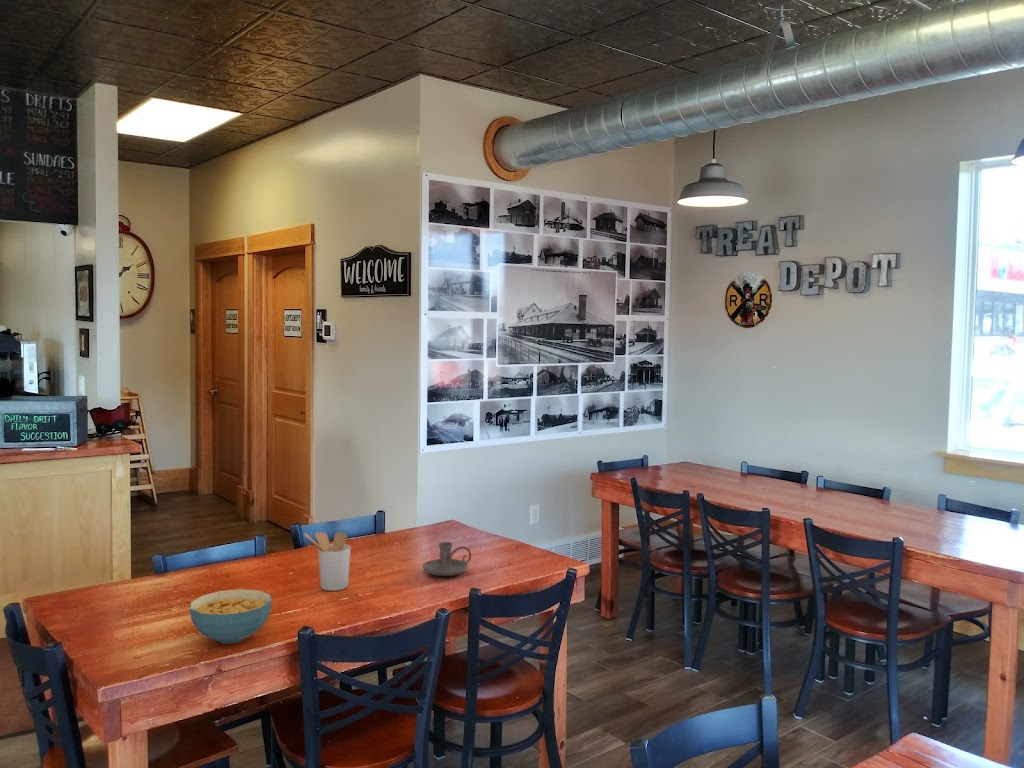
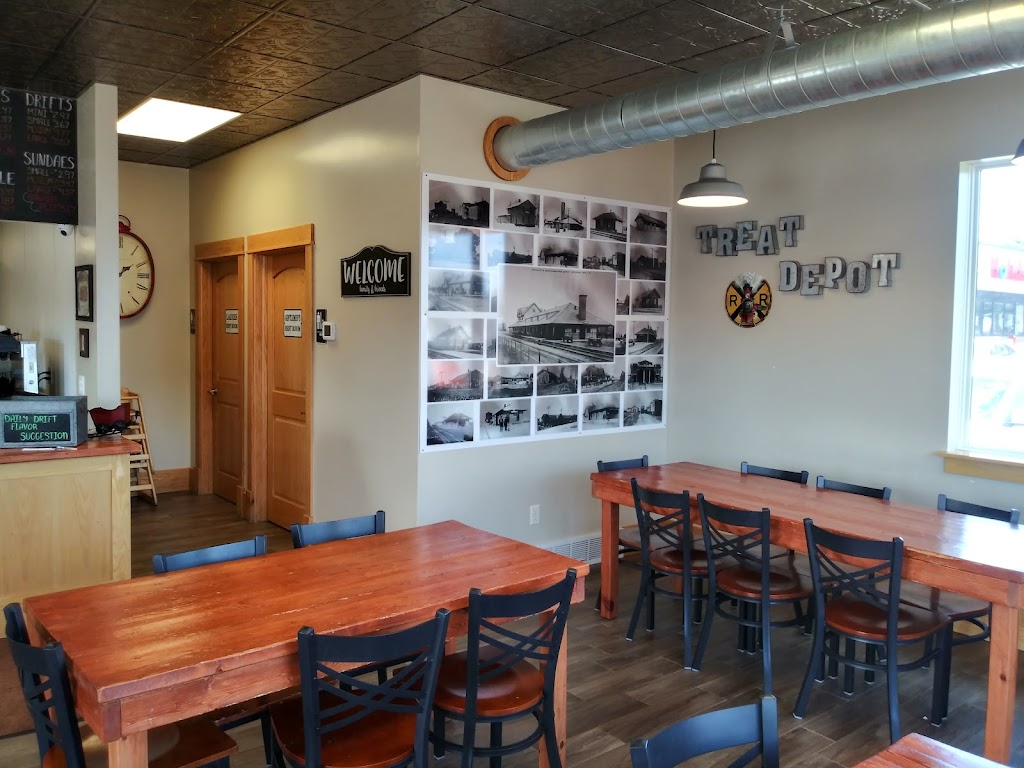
- candle holder [422,541,472,577]
- utensil holder [303,531,352,592]
- cereal bowl [189,588,273,645]
